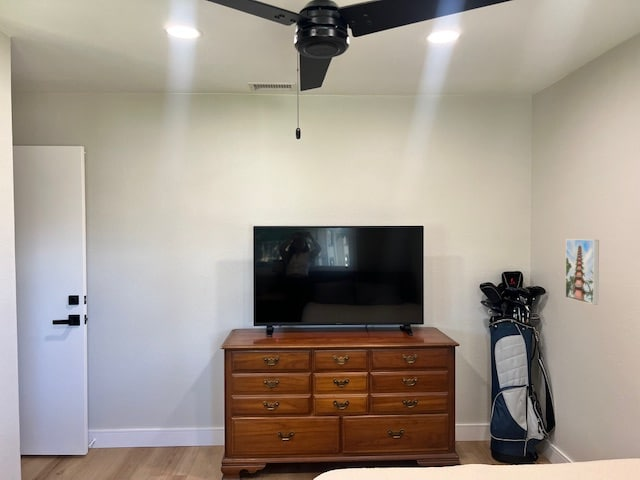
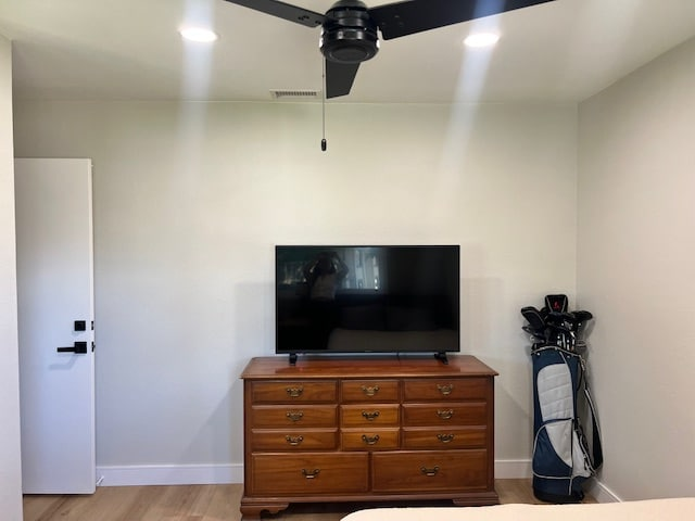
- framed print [564,238,600,306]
